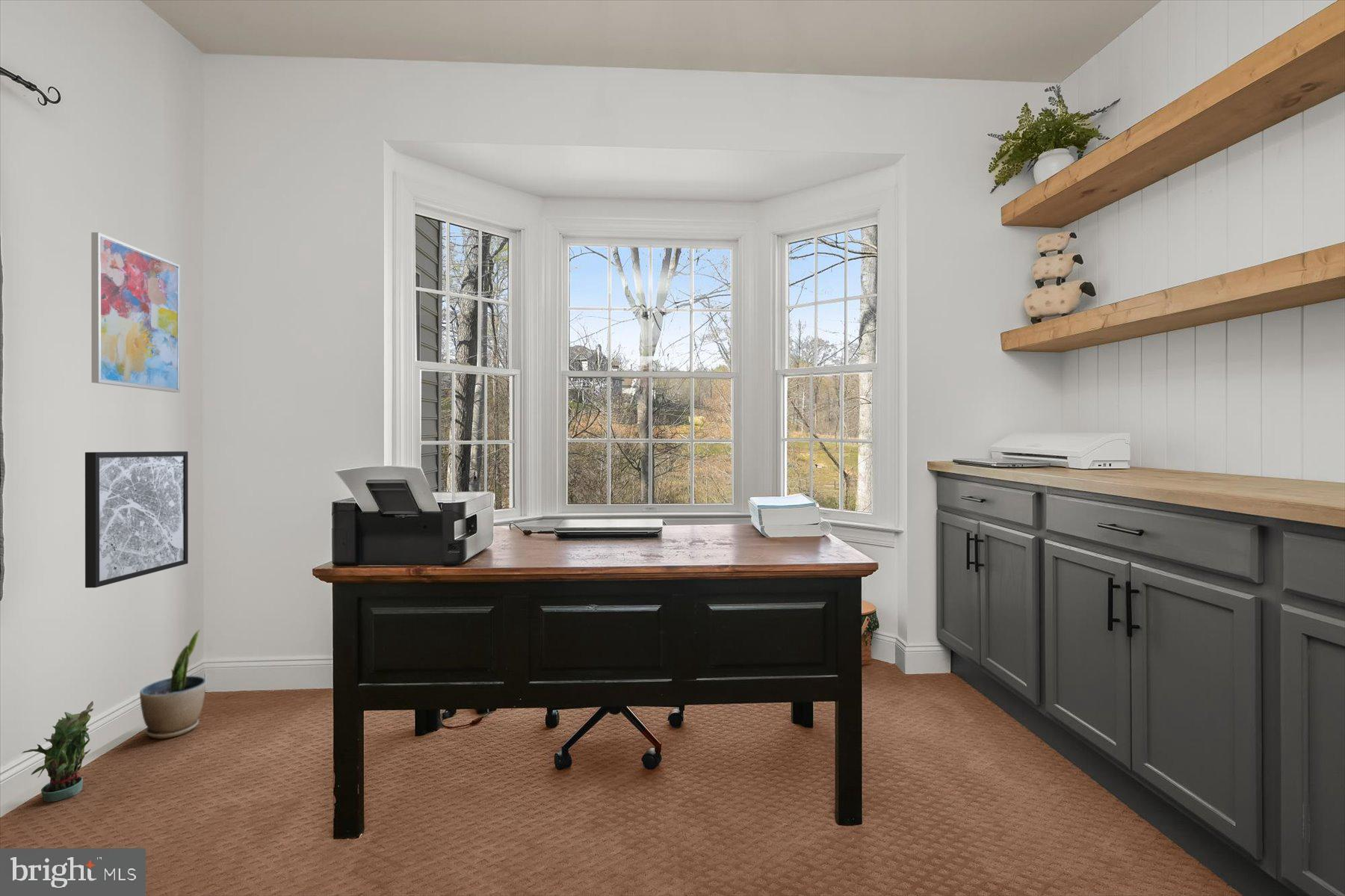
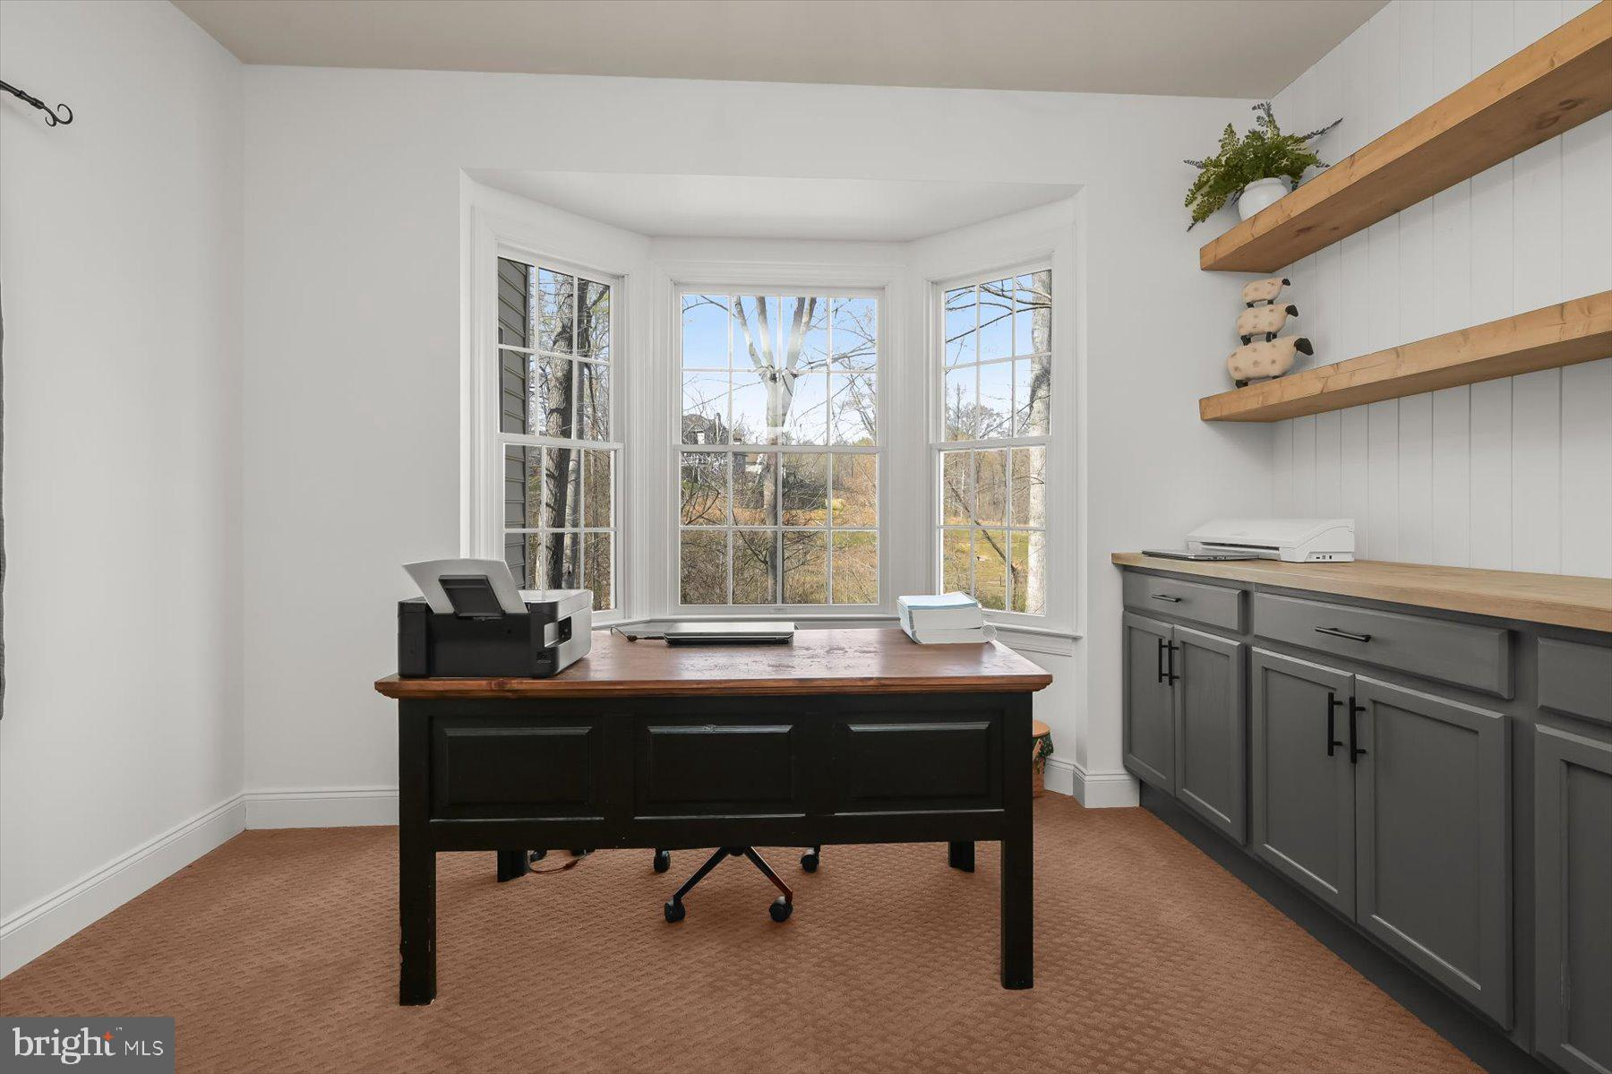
- potted plant [139,628,206,740]
- wall art [90,232,181,393]
- potted plant [22,700,94,803]
- wall art [84,451,189,589]
